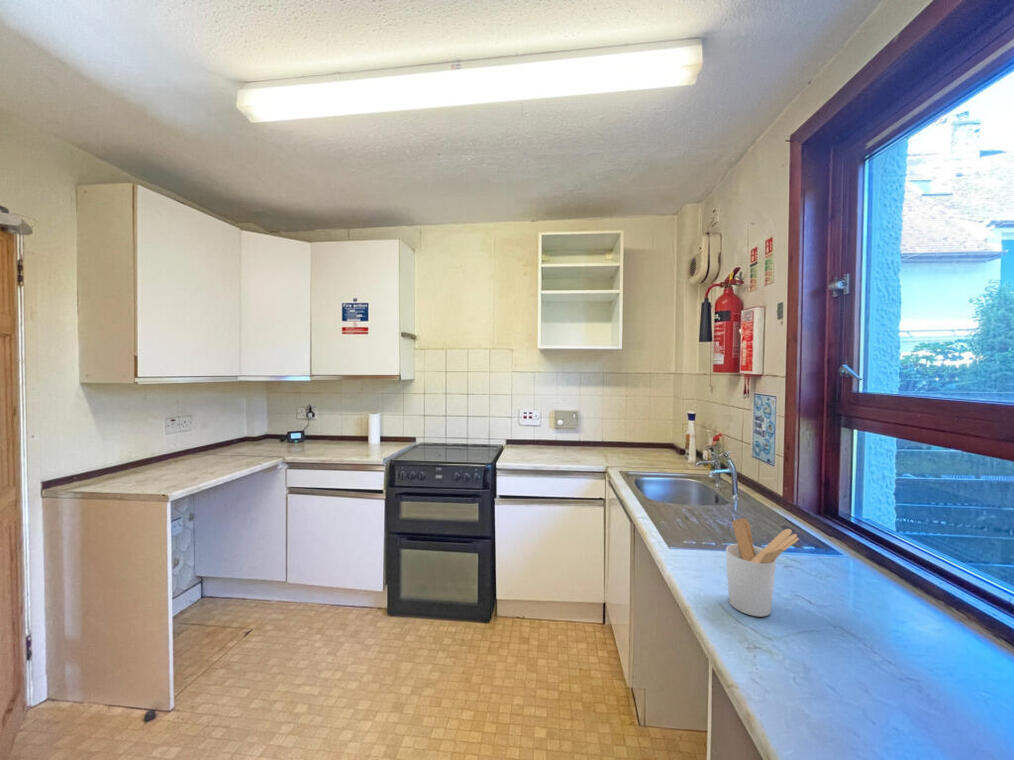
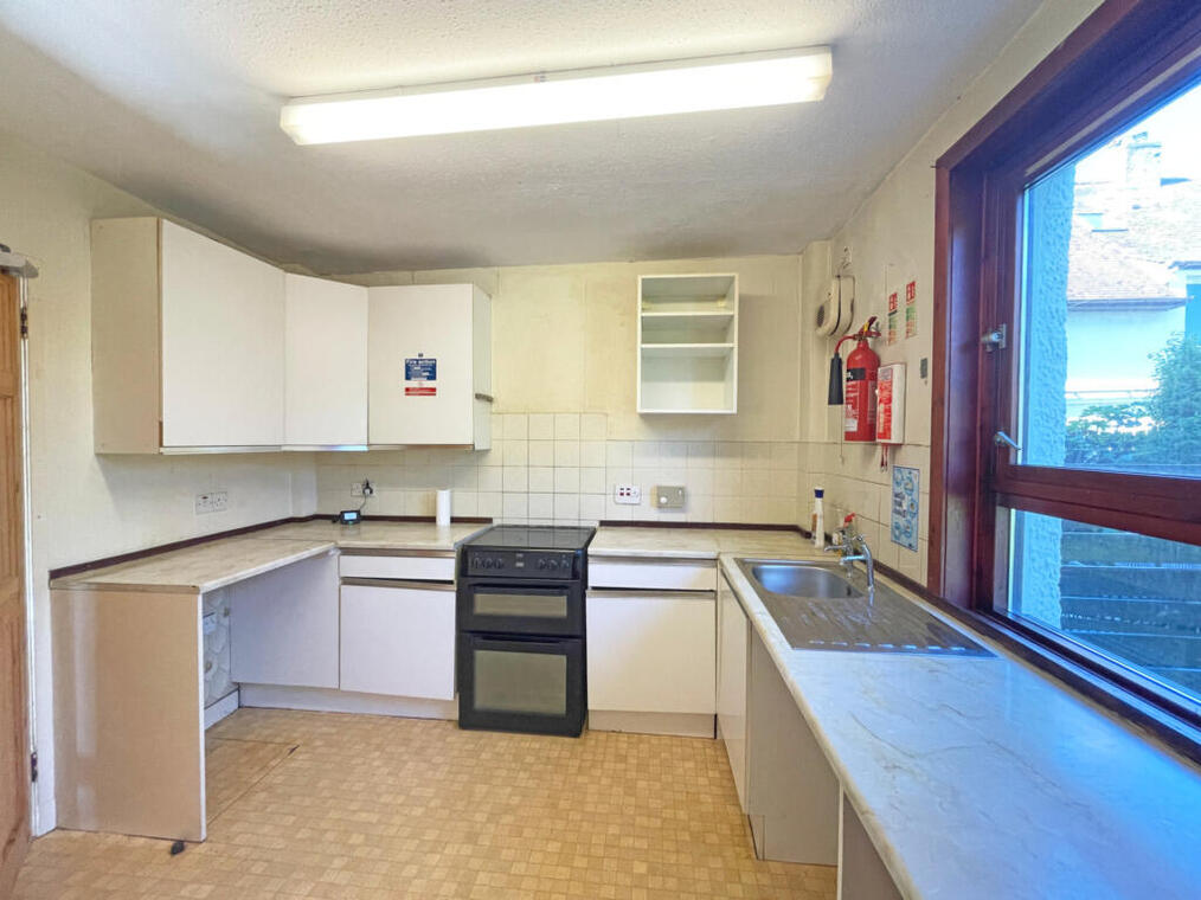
- utensil holder [725,518,800,618]
